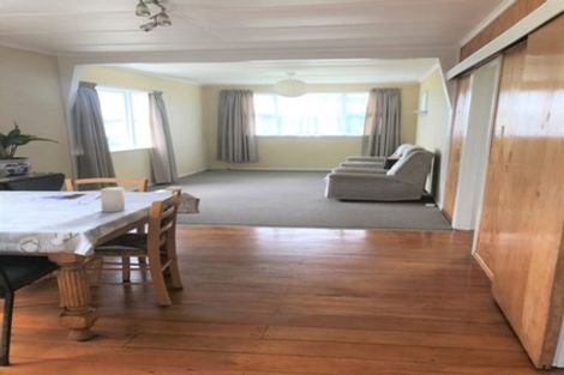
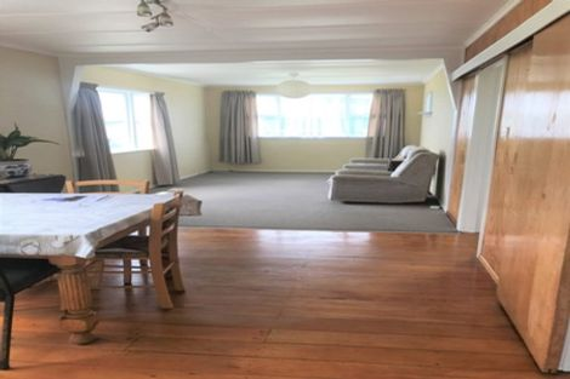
- candle [100,186,126,213]
